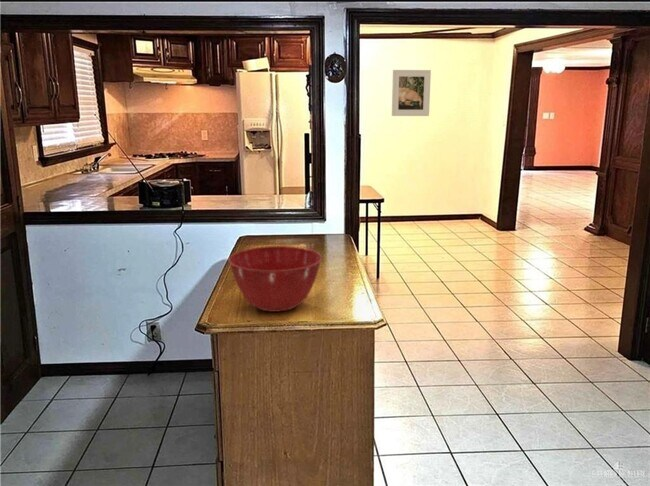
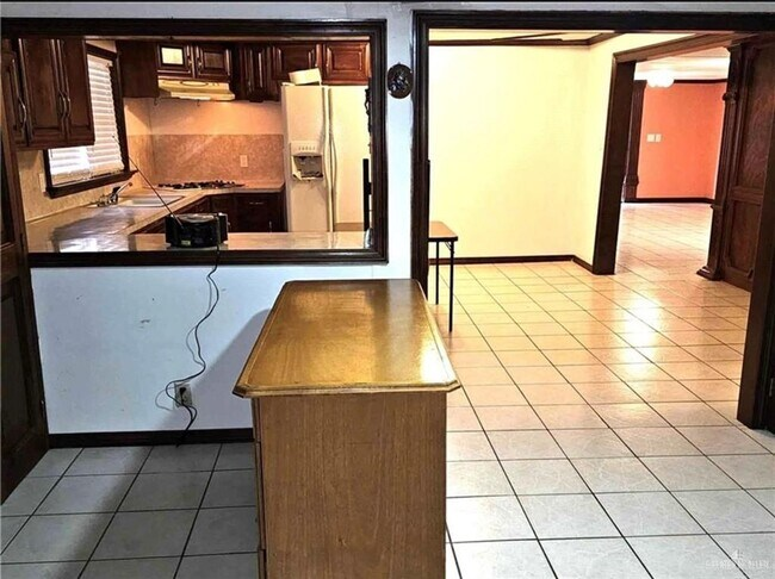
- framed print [391,69,432,117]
- mixing bowl [227,245,323,313]
